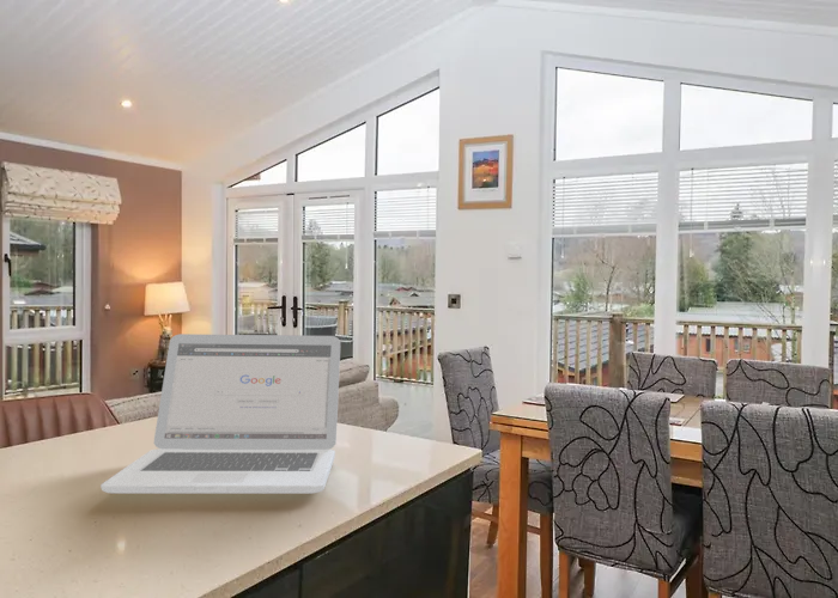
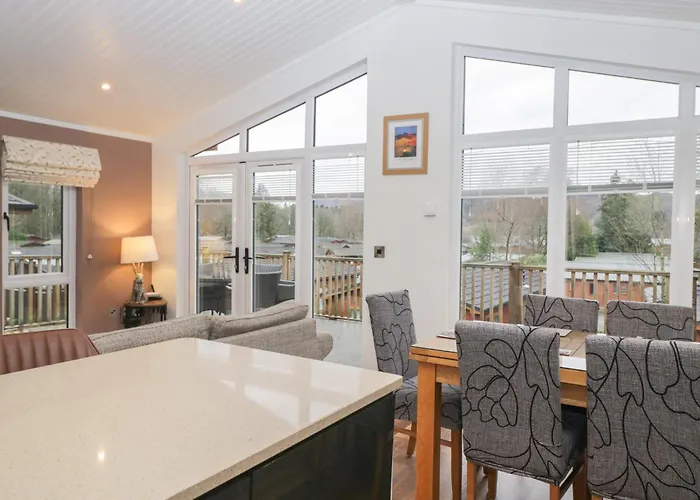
- laptop [99,332,341,495]
